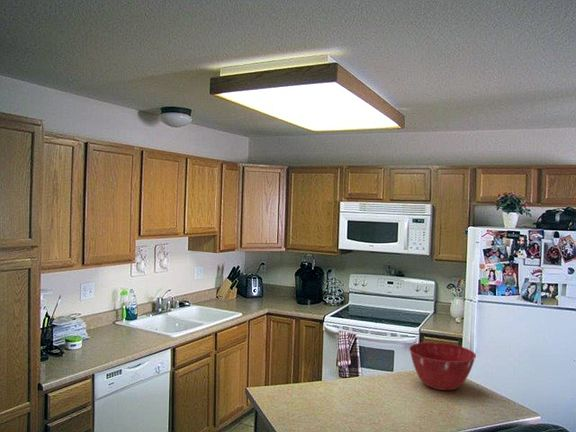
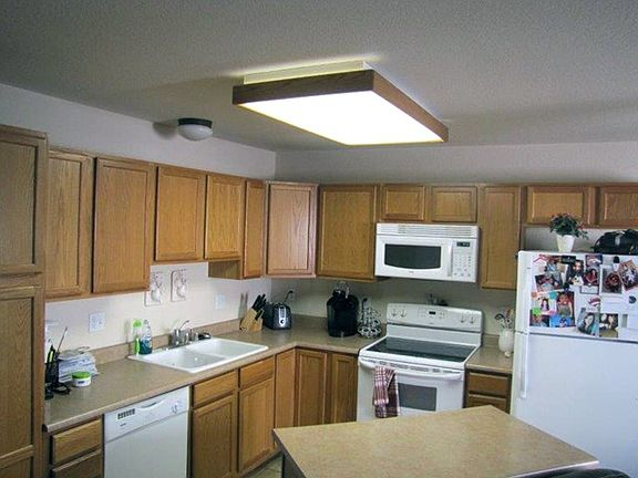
- mixing bowl [408,341,477,391]
